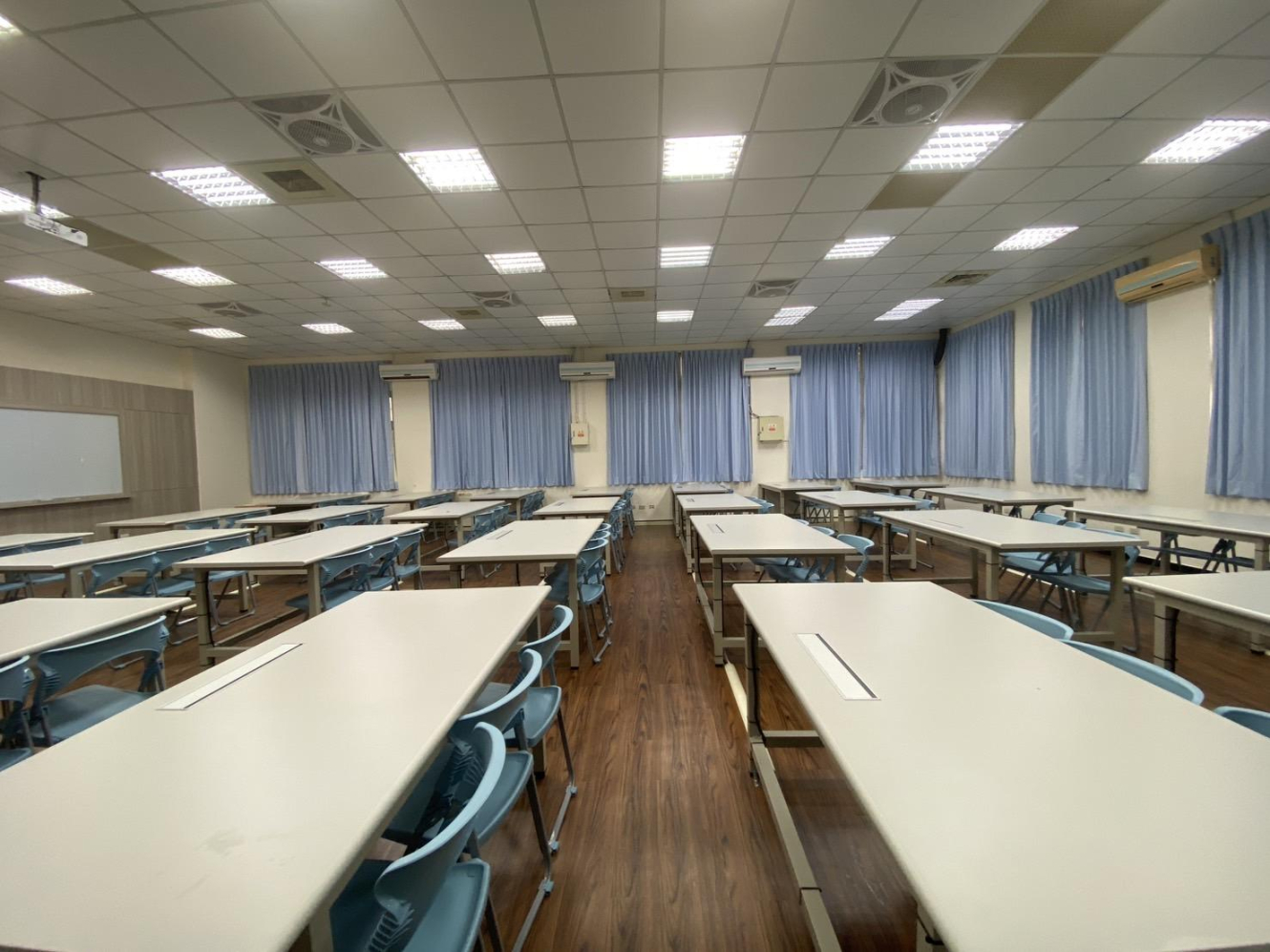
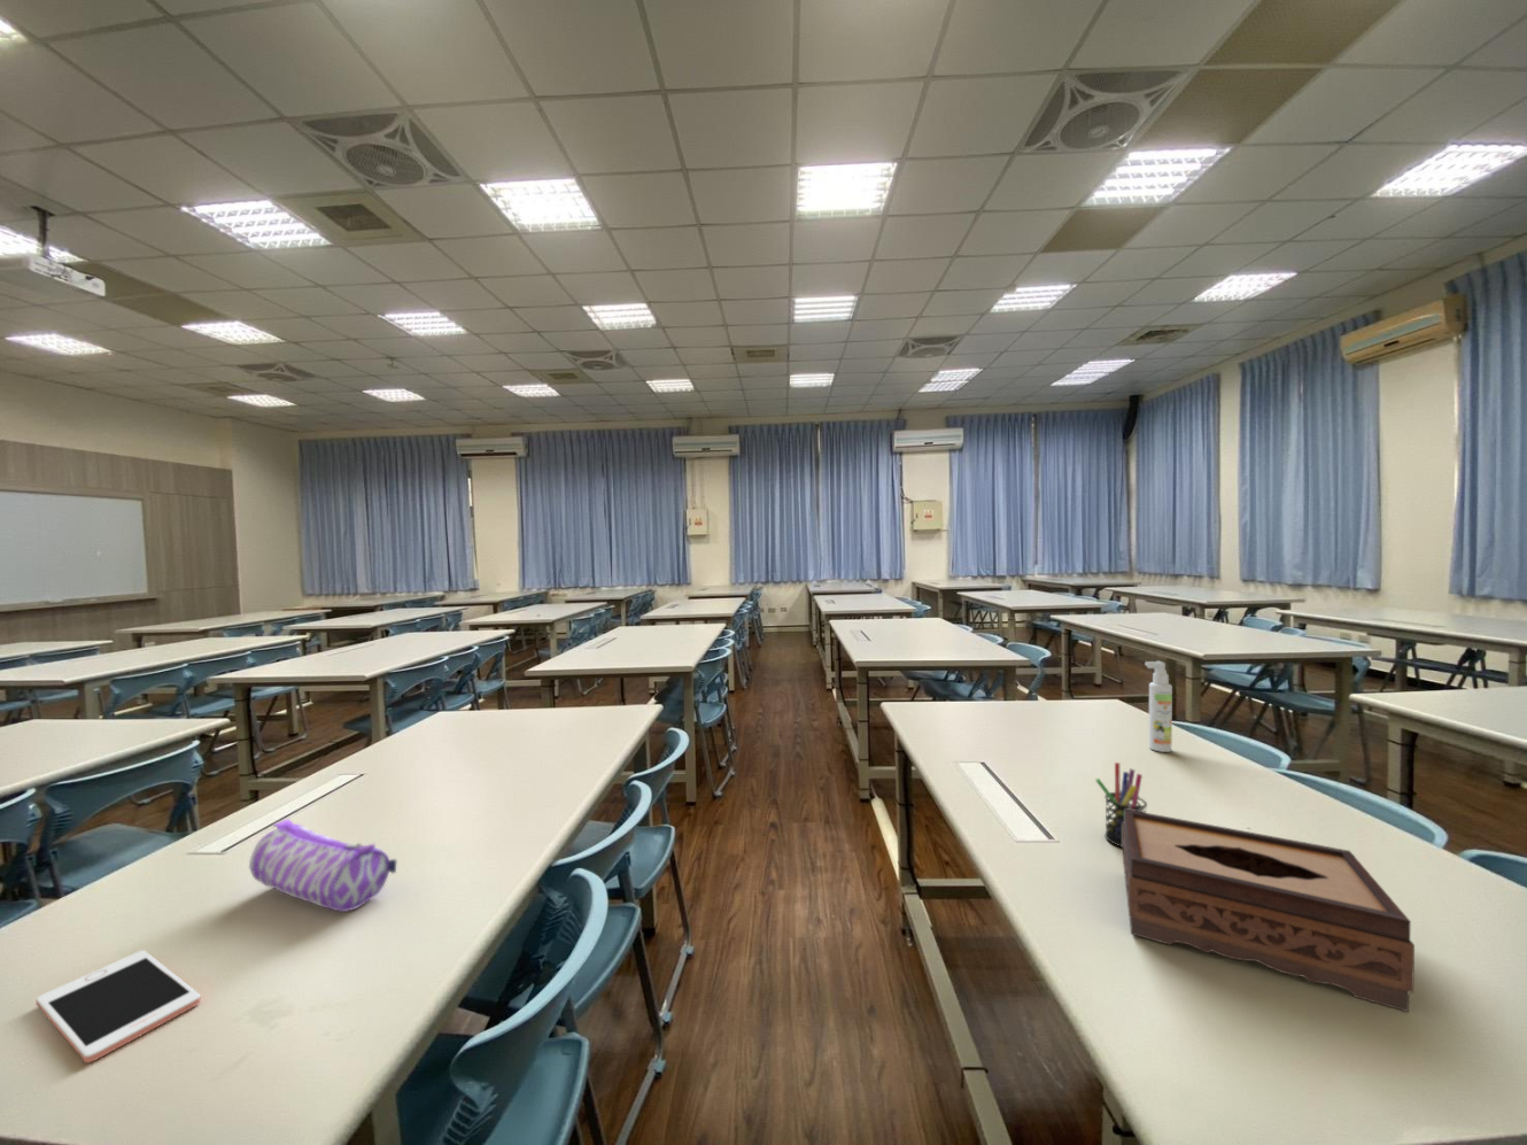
+ cell phone [35,950,202,1063]
+ pen holder [1094,761,1148,849]
+ pencil case [248,818,397,913]
+ spray bottle [1145,660,1174,753]
+ tissue box [1122,809,1415,1013]
